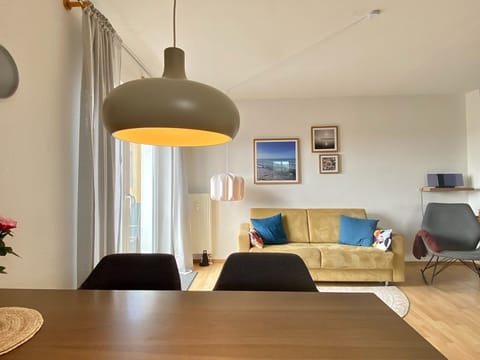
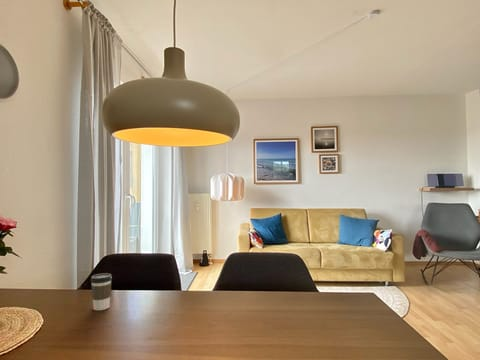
+ coffee cup [90,272,113,311]
